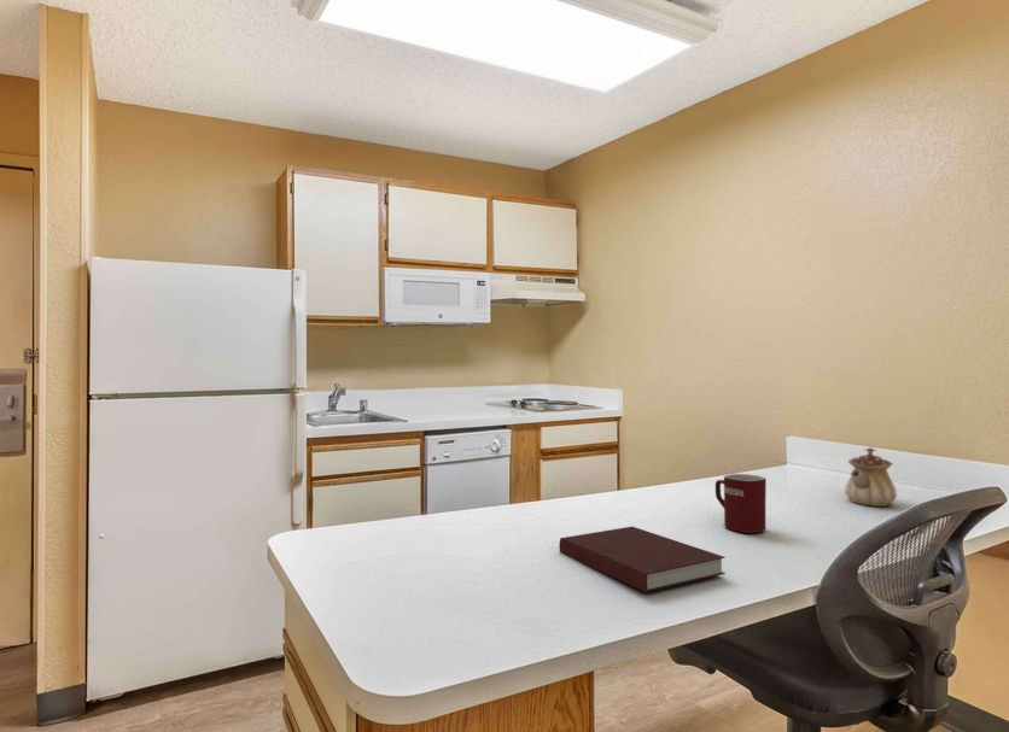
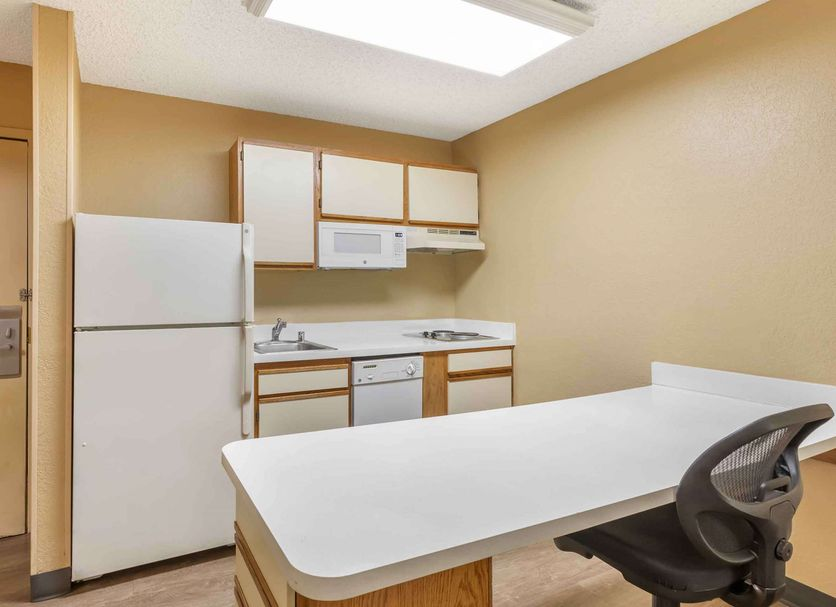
- teapot [844,446,898,508]
- mug [715,473,768,534]
- notebook [559,526,727,593]
